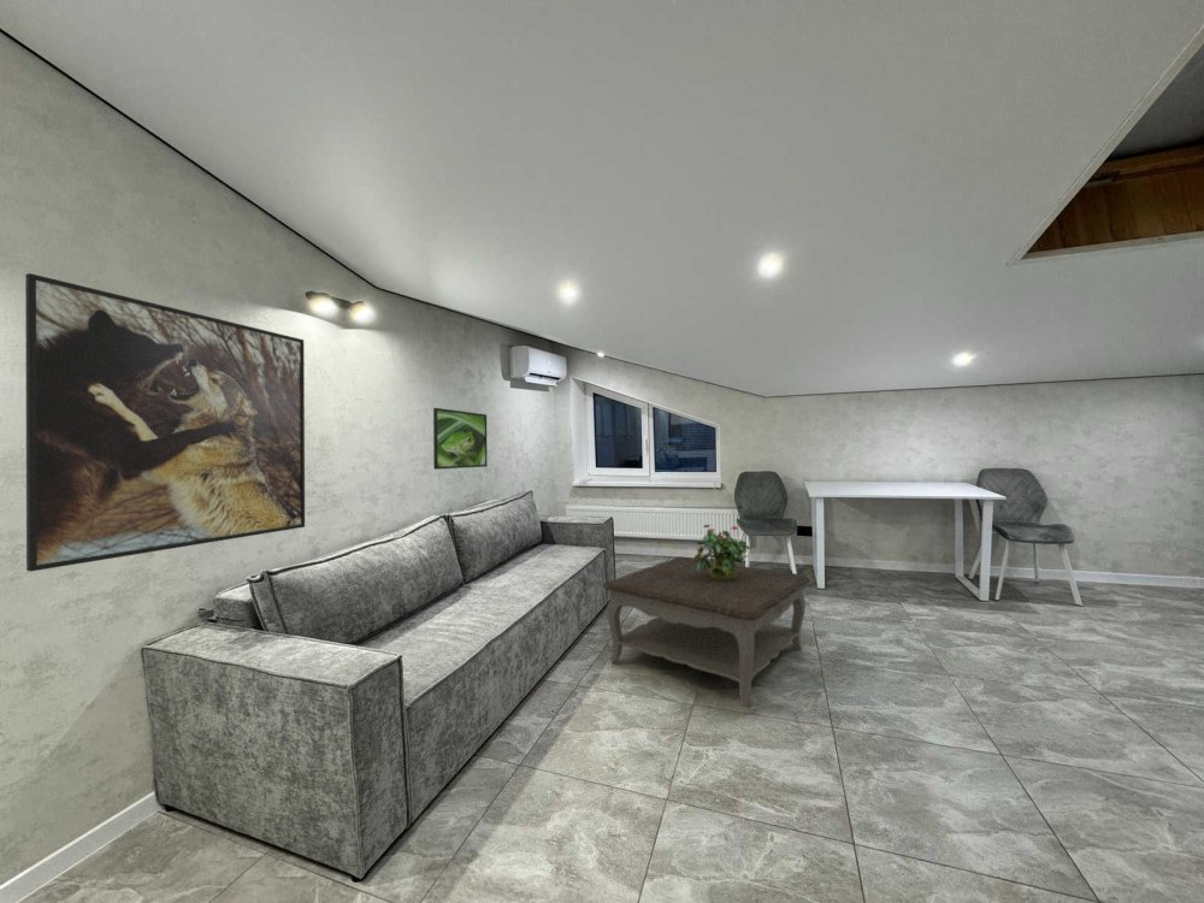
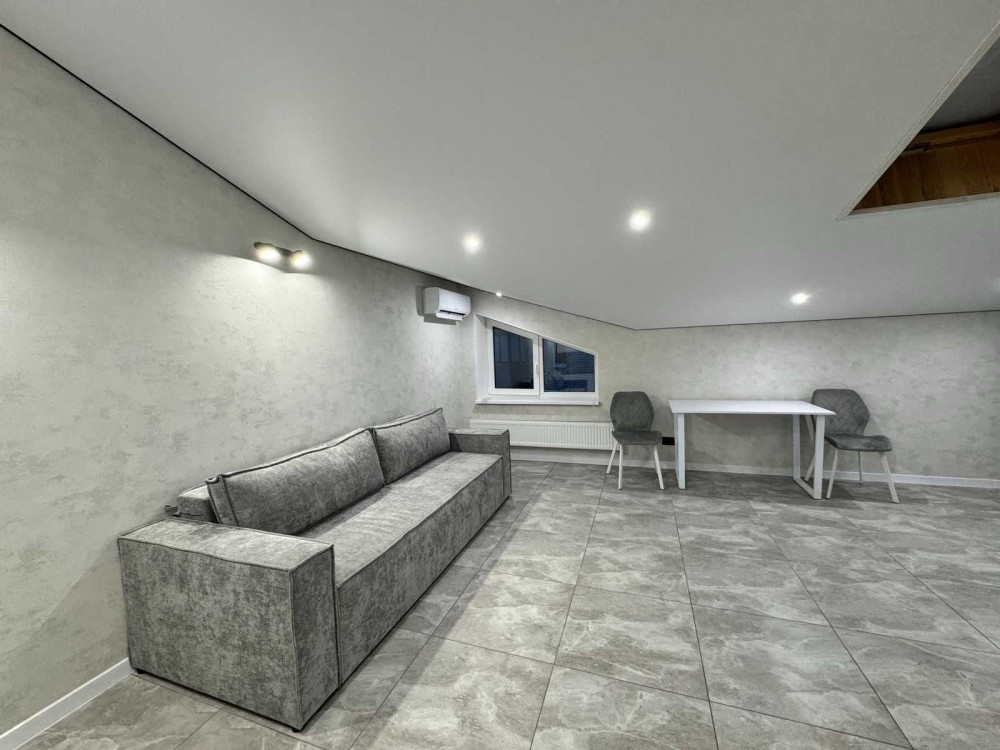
- coffee table [602,556,811,708]
- potted plant [692,523,751,580]
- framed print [24,272,306,573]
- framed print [432,407,489,471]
